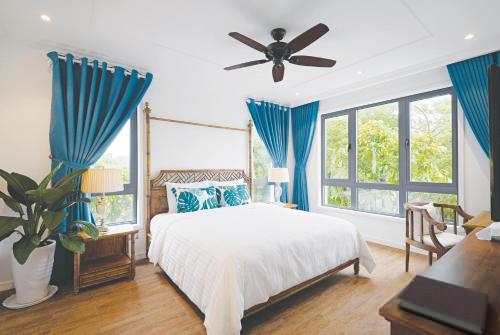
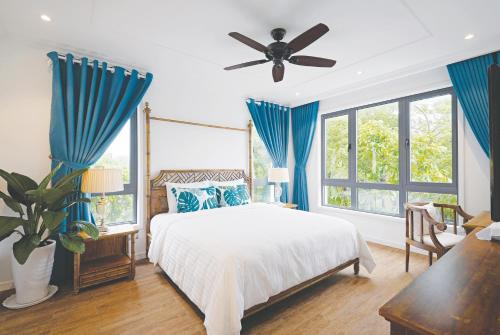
- notebook [396,274,489,335]
